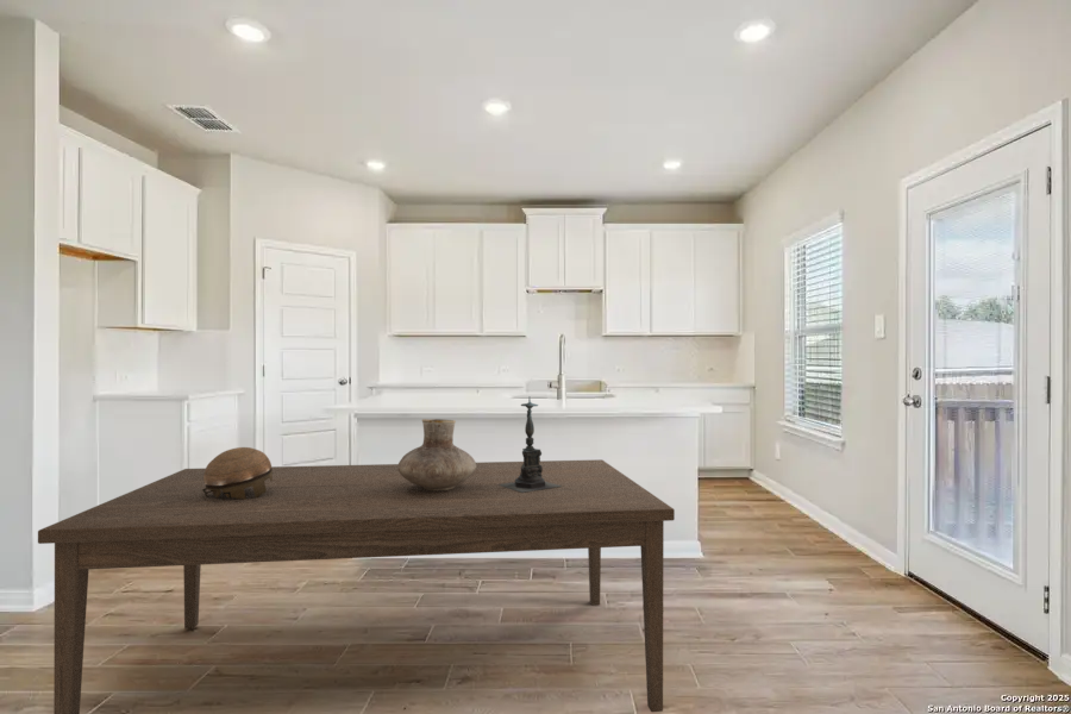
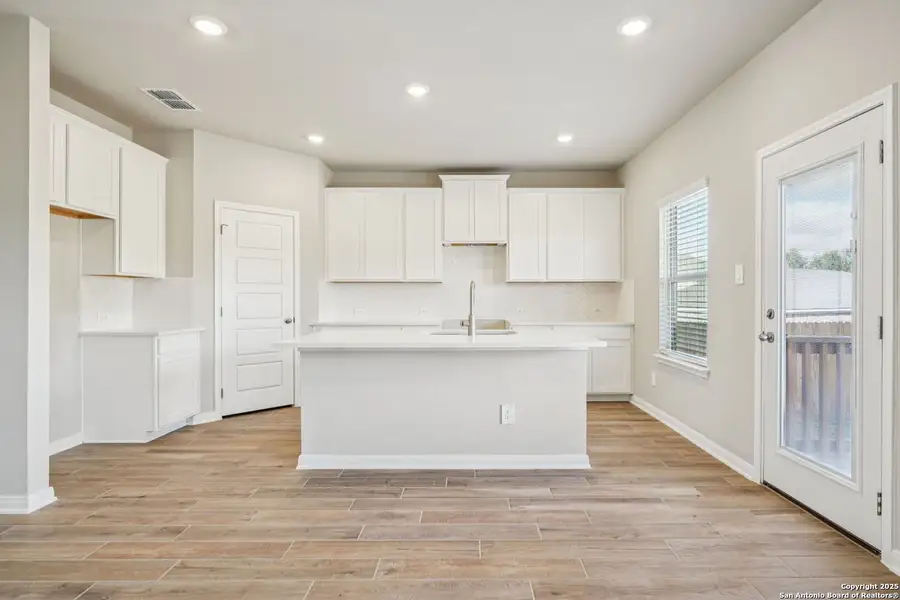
- candle holder [499,397,563,493]
- vase [397,418,477,490]
- decorative bowl [202,446,273,500]
- dining table [37,458,676,714]
